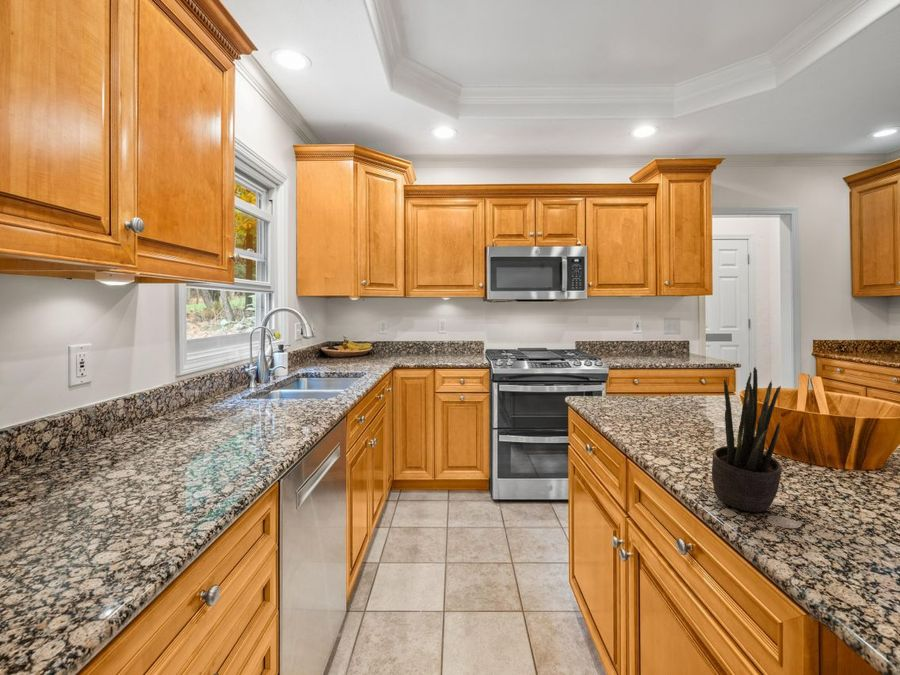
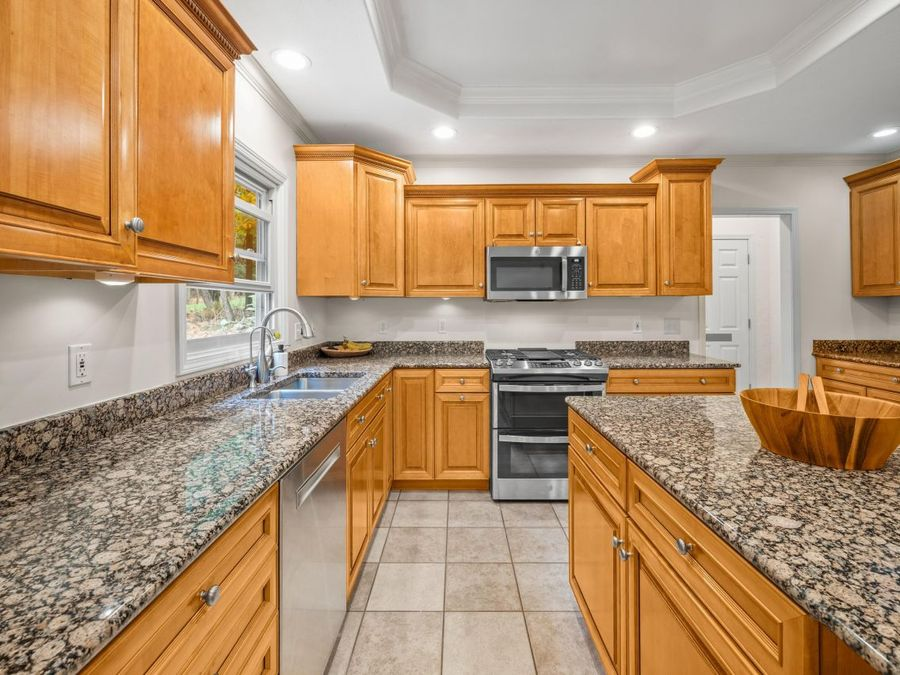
- potted plant [711,366,783,513]
